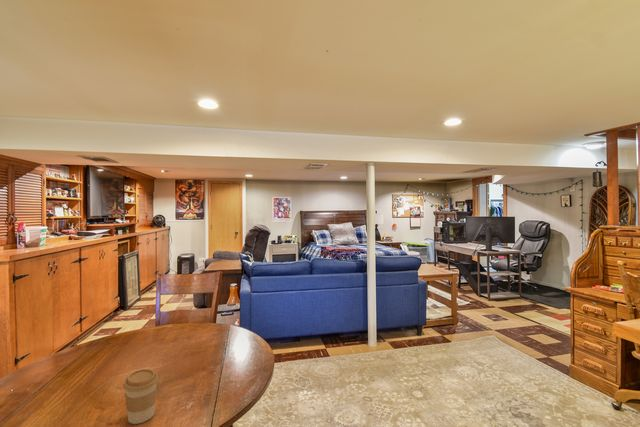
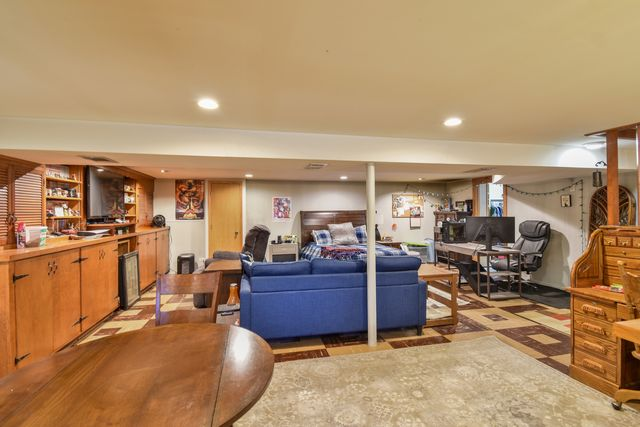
- coffee cup [122,368,159,425]
